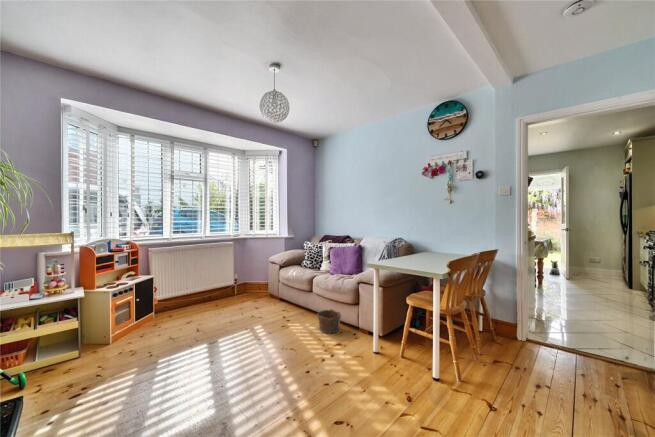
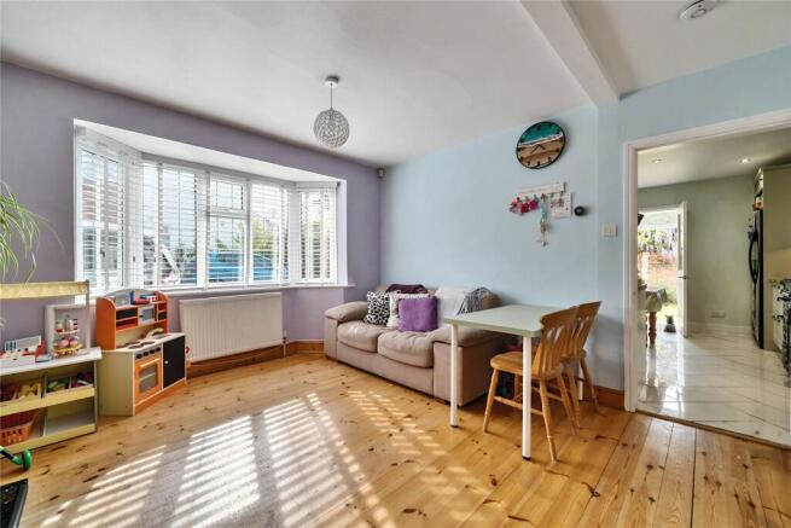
- clay pot [316,308,343,334]
